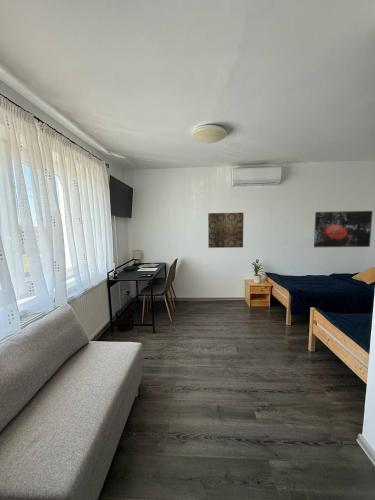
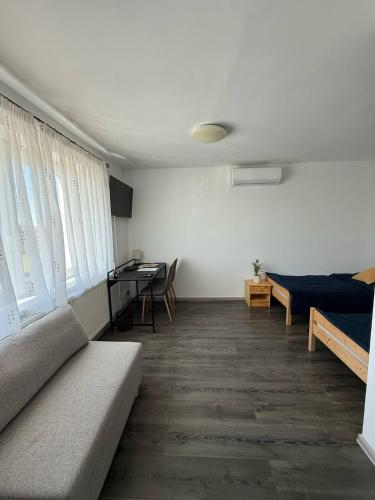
- wall art [207,212,244,249]
- wall art [313,210,374,248]
